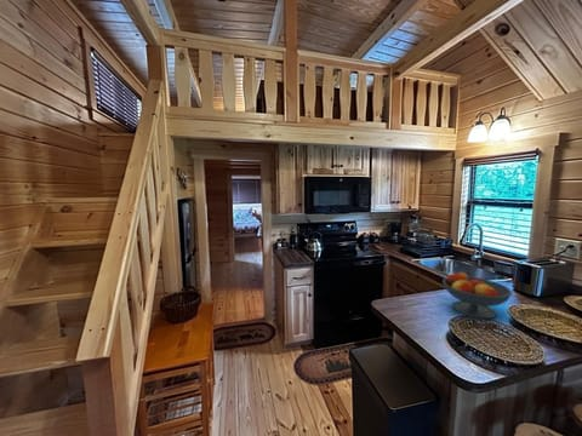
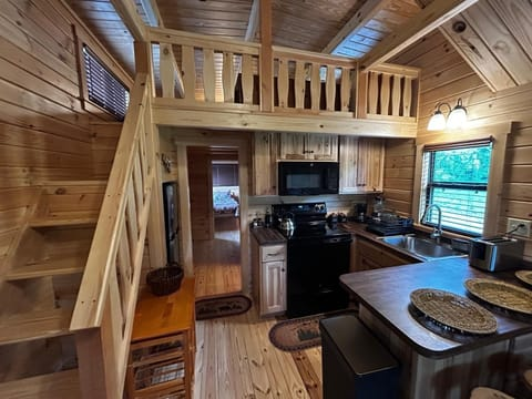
- fruit bowl [441,271,514,320]
